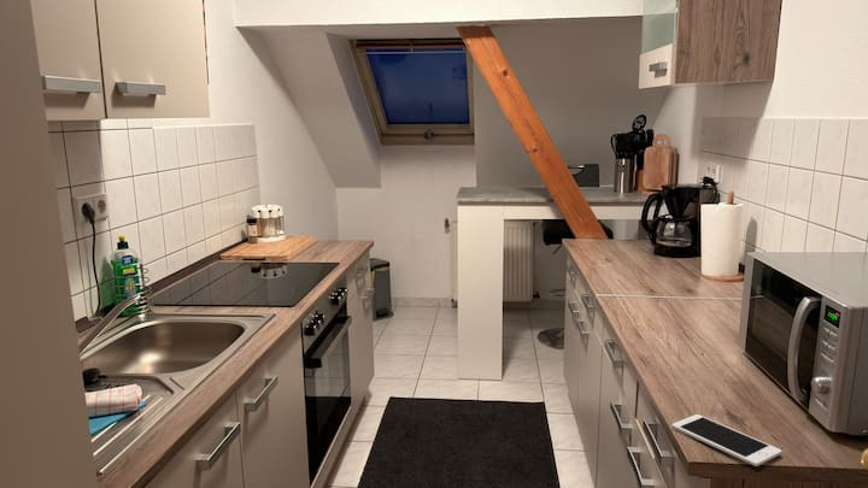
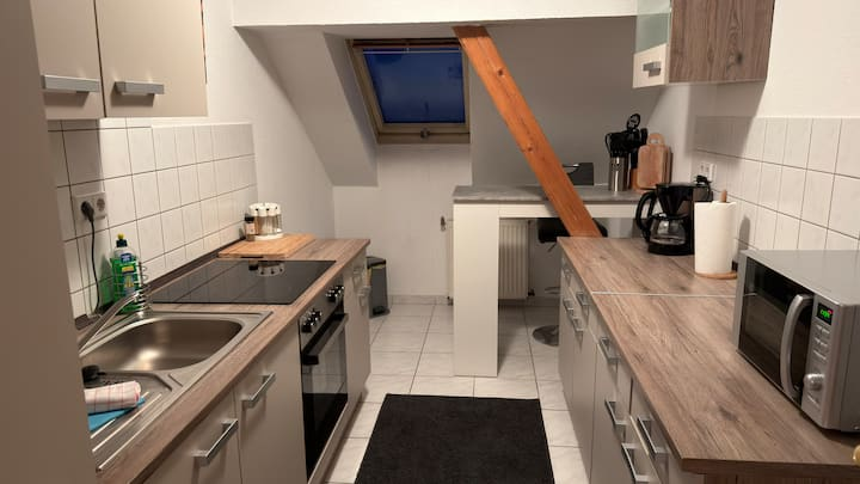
- cell phone [670,413,782,468]
